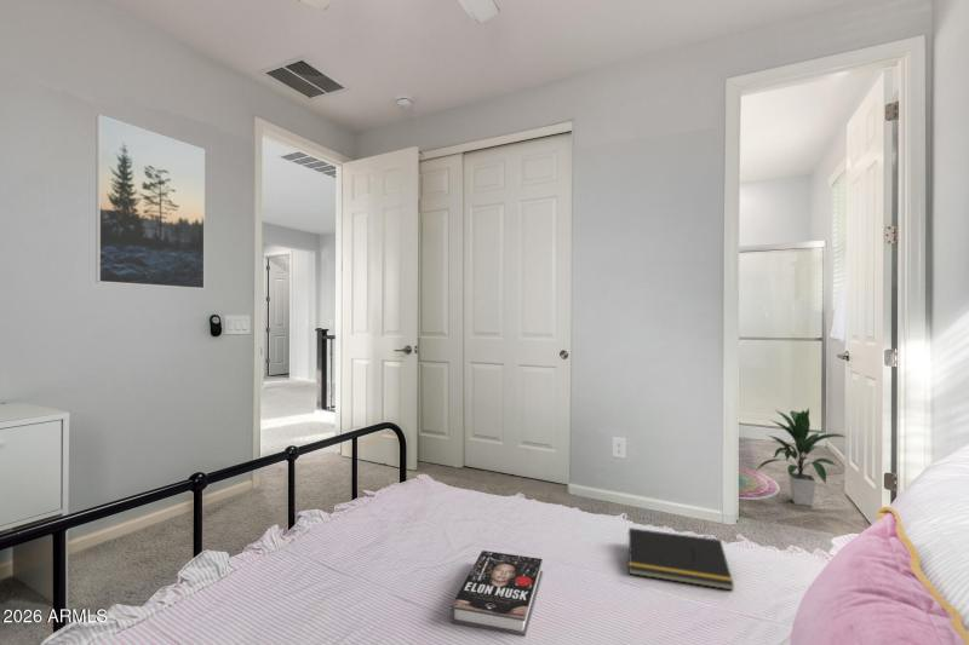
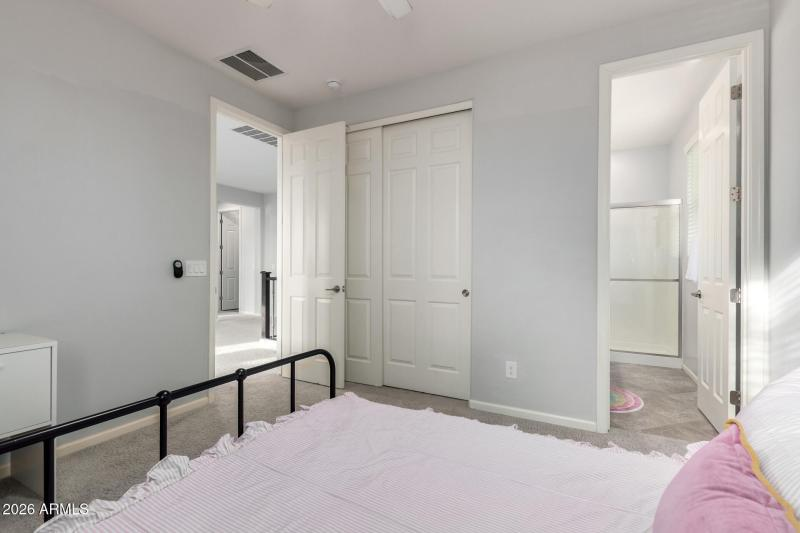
- book [449,549,544,638]
- notepad [625,526,735,592]
- indoor plant [756,408,847,507]
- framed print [94,114,206,290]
